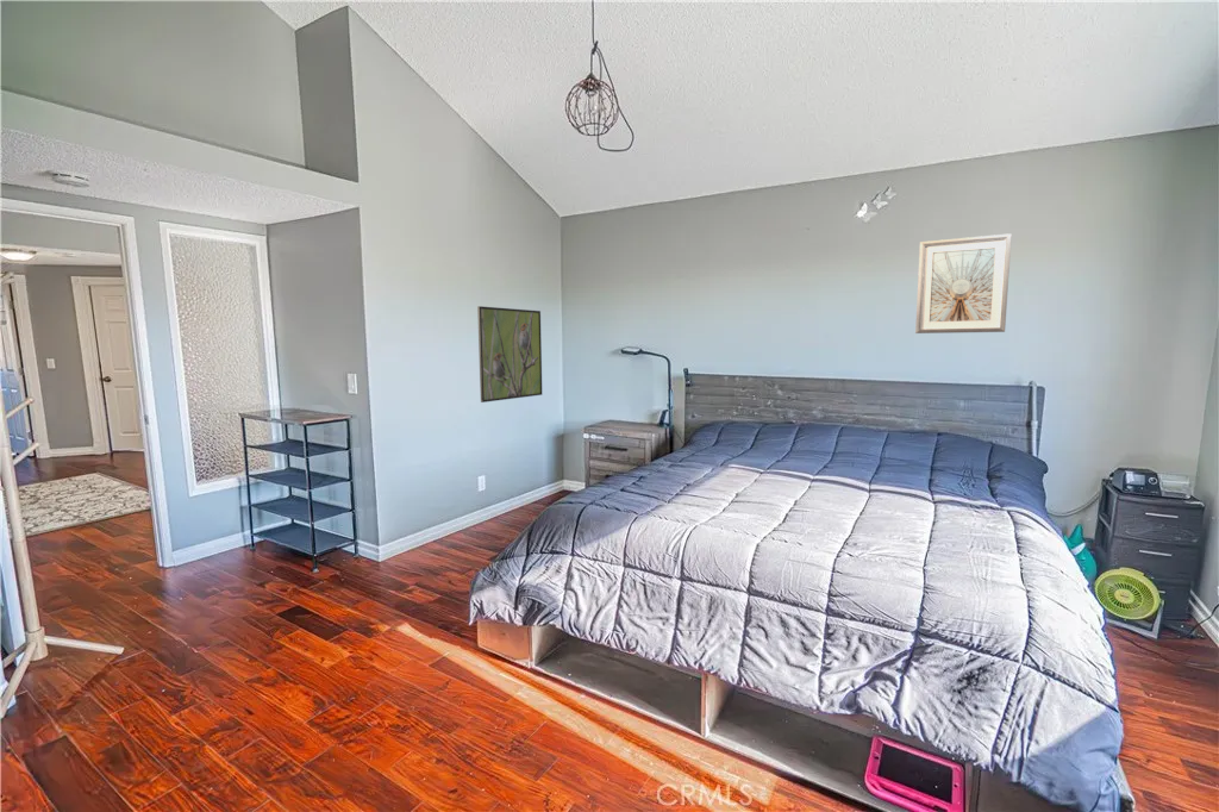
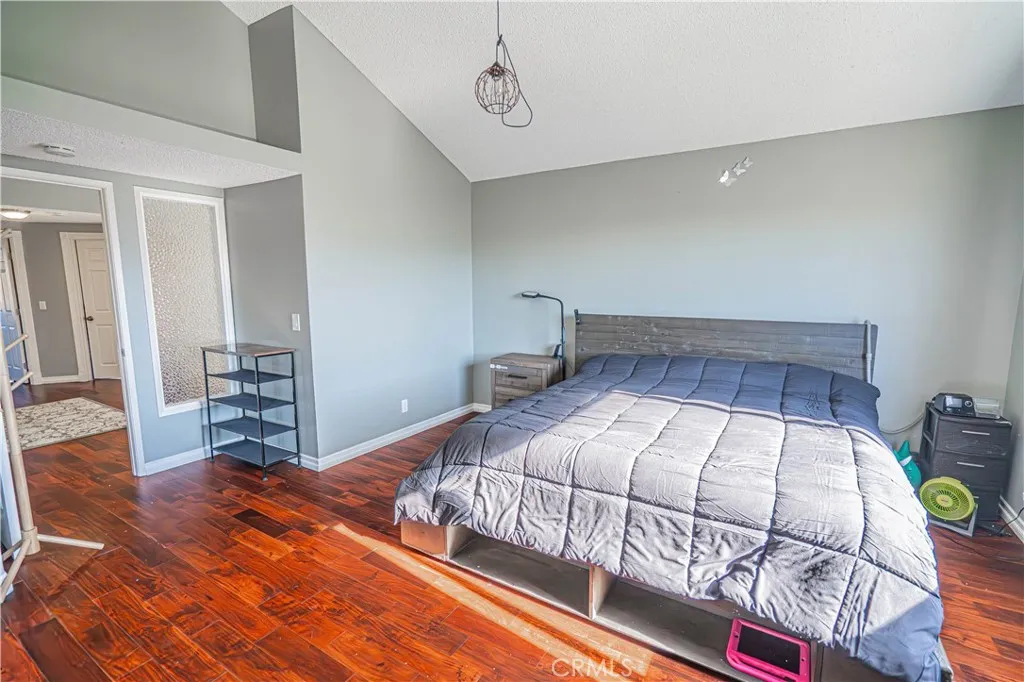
- picture frame [914,232,1013,335]
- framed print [476,305,543,404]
